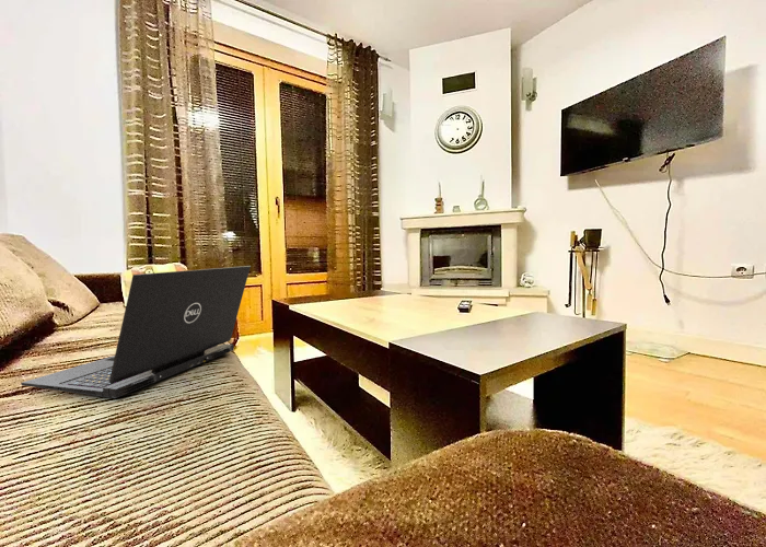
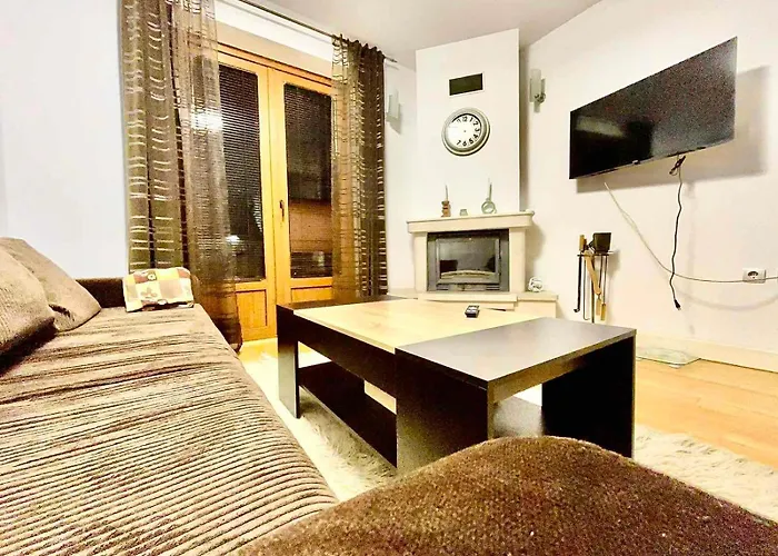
- laptop [20,265,252,399]
